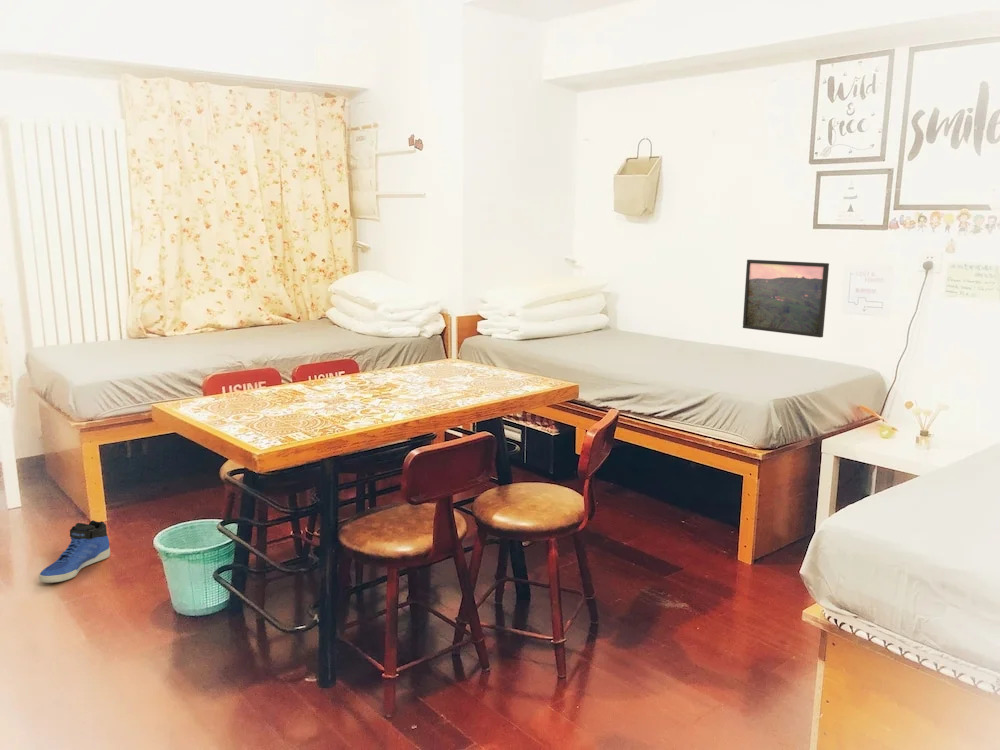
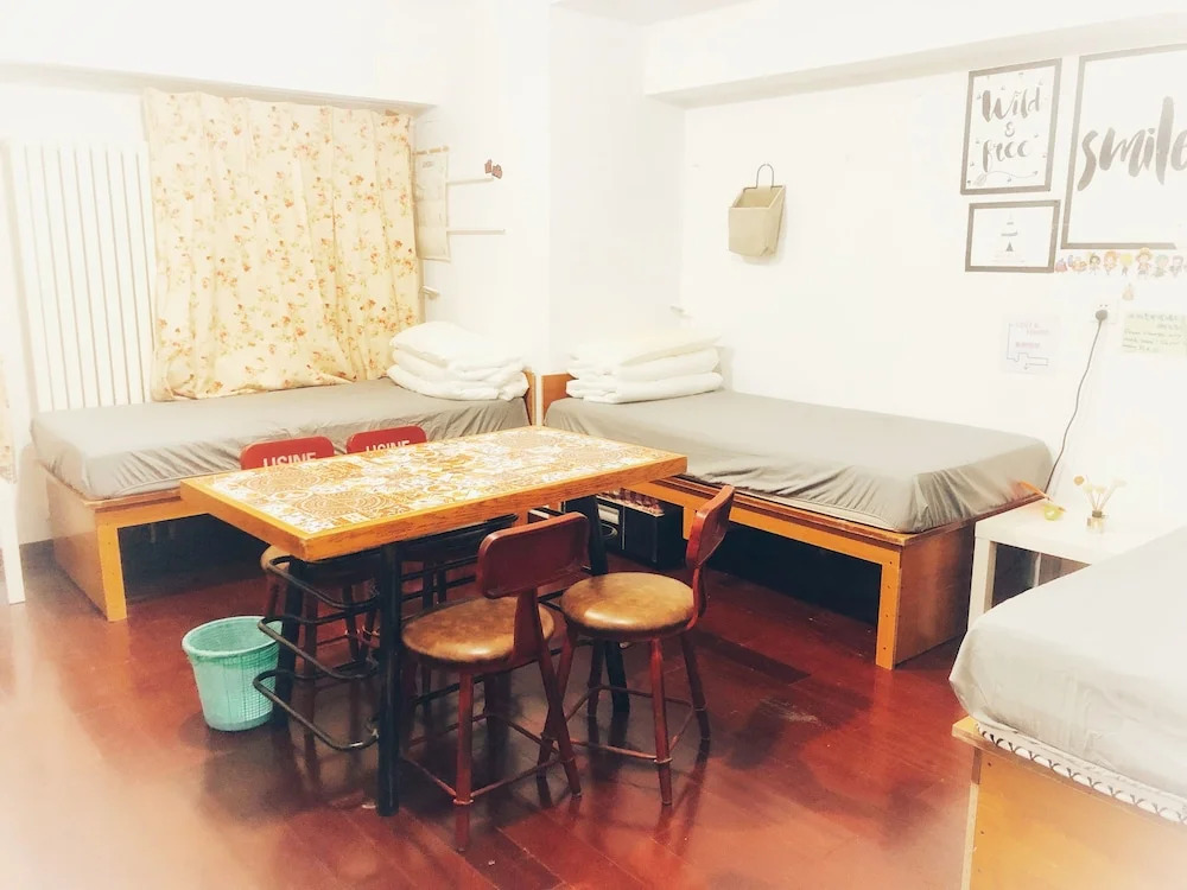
- sneaker [38,519,111,584]
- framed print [742,259,830,338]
